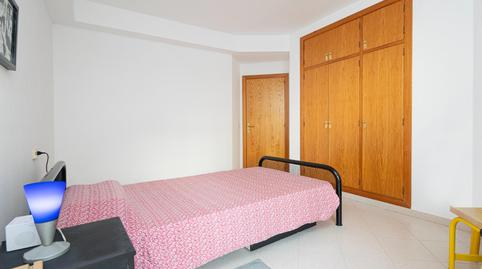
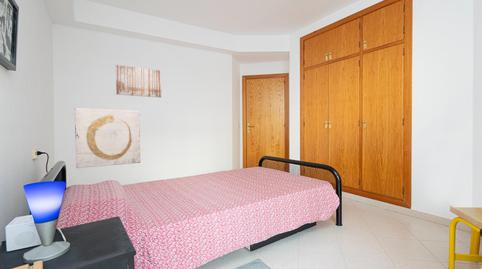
+ wall art [115,64,163,99]
+ wall art [74,107,141,169]
